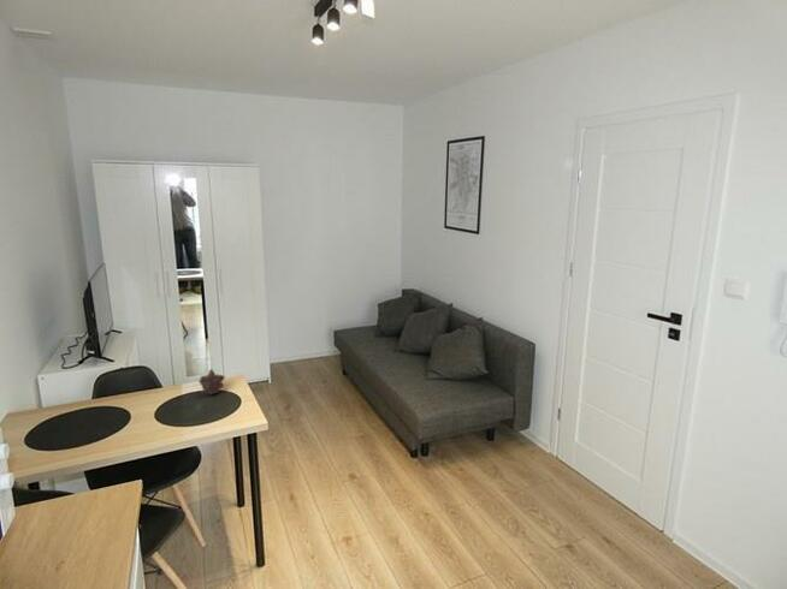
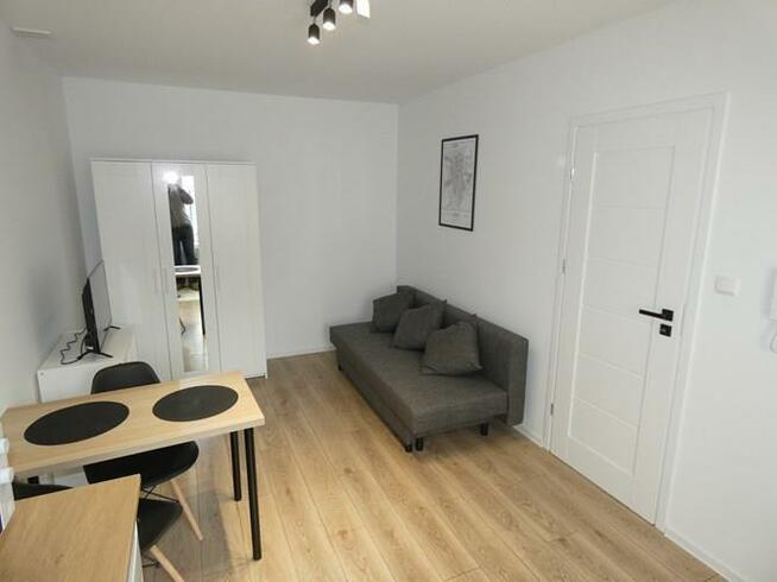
- flower [197,368,226,395]
